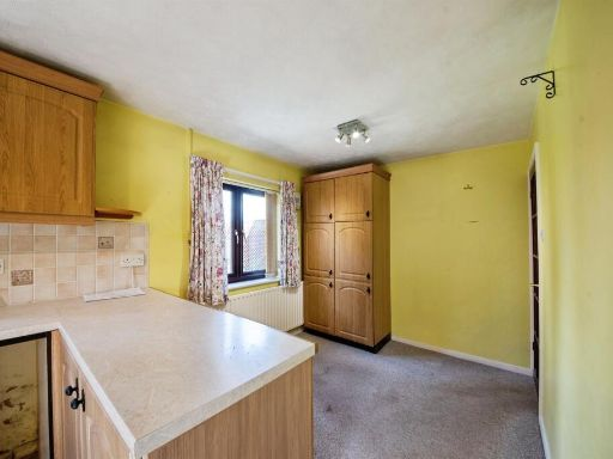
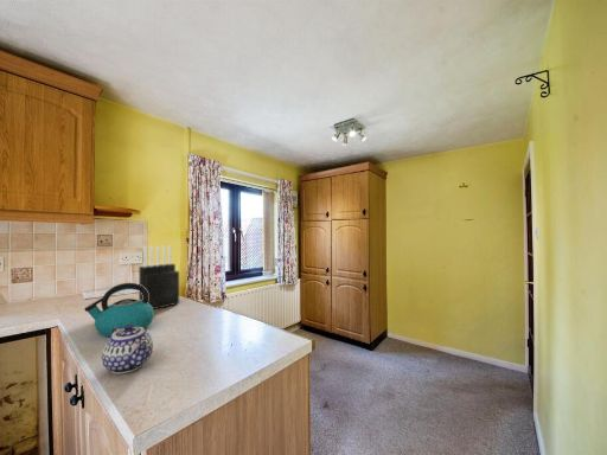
+ knife block [138,244,180,310]
+ kettle [83,282,155,338]
+ teapot [101,325,154,376]
